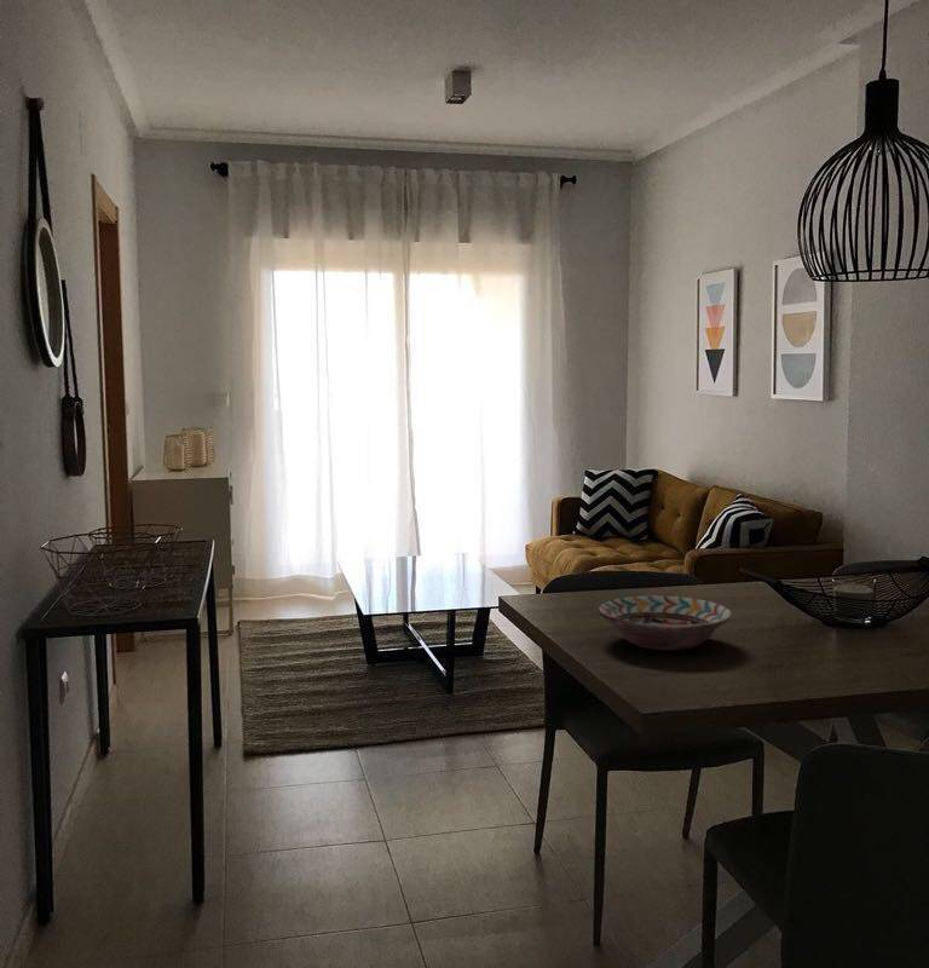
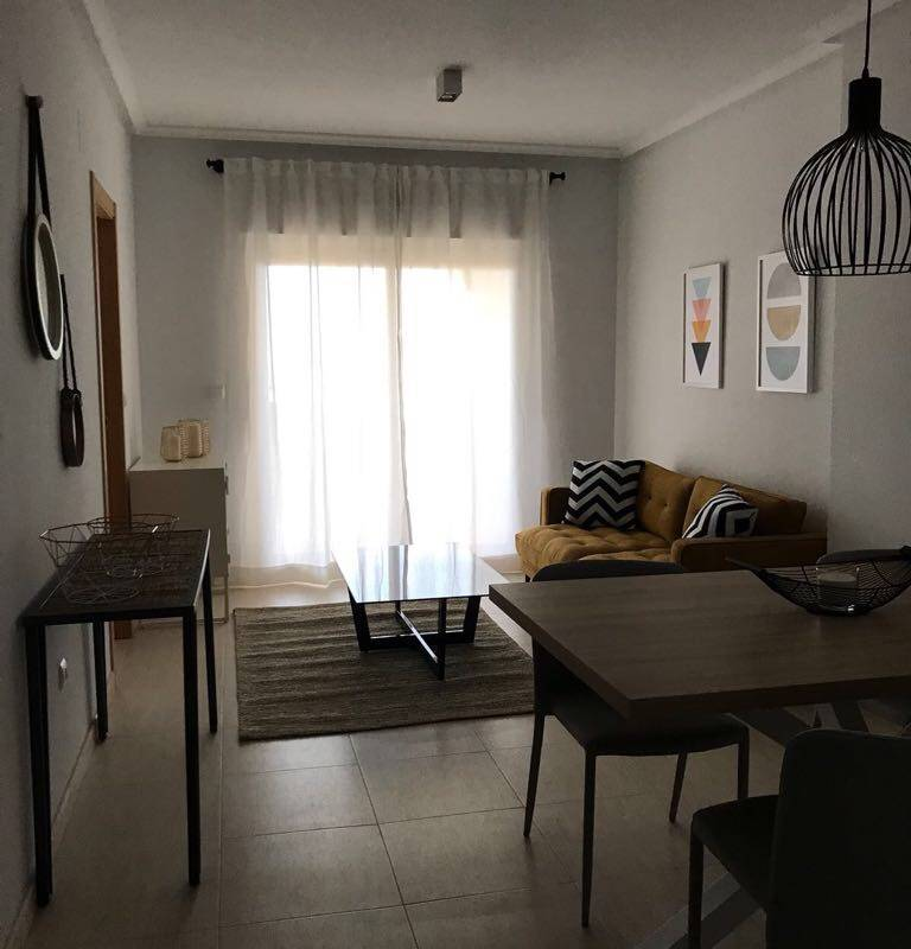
- decorative bowl [596,594,734,651]
